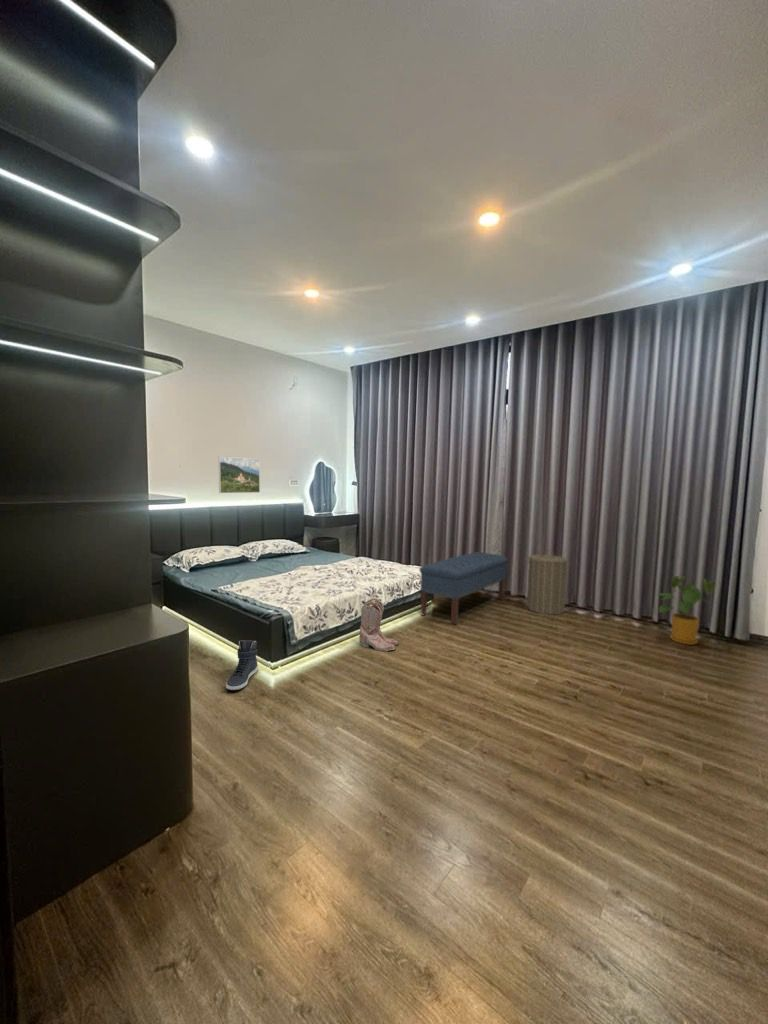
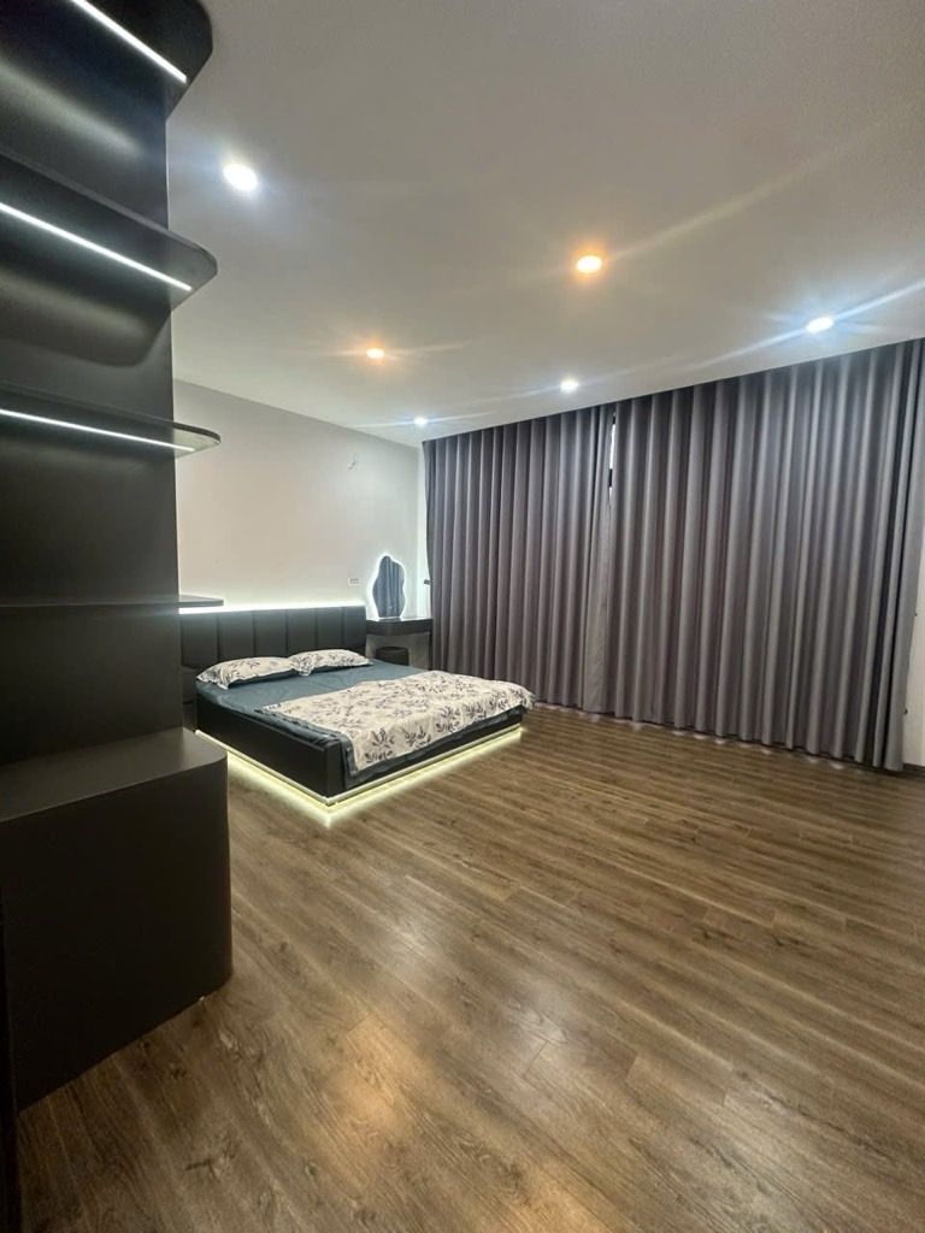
- sneaker [225,639,259,691]
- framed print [217,456,261,494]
- boots [359,597,399,652]
- laundry hamper [524,548,573,616]
- bench [418,551,509,626]
- house plant [656,575,716,646]
